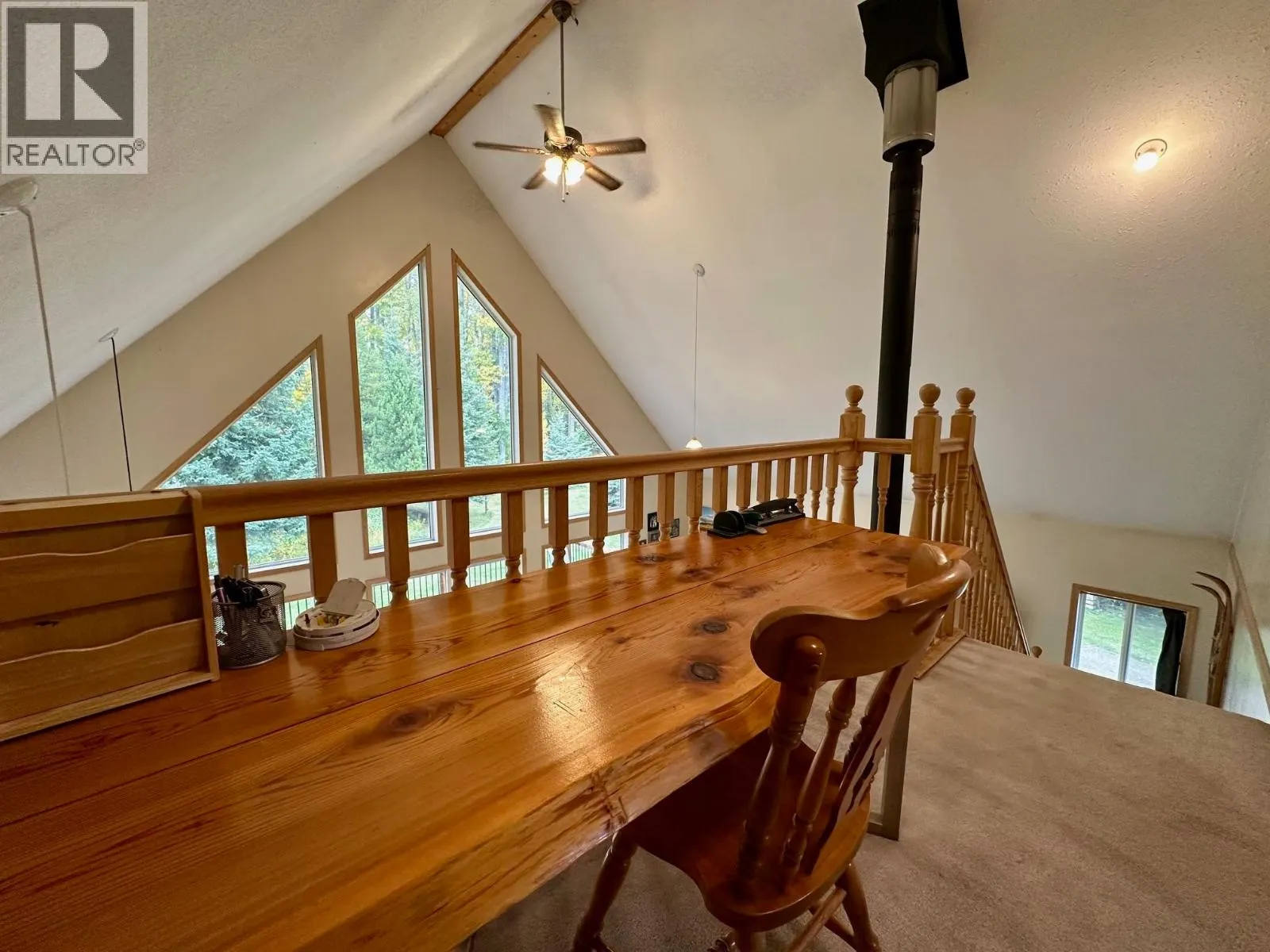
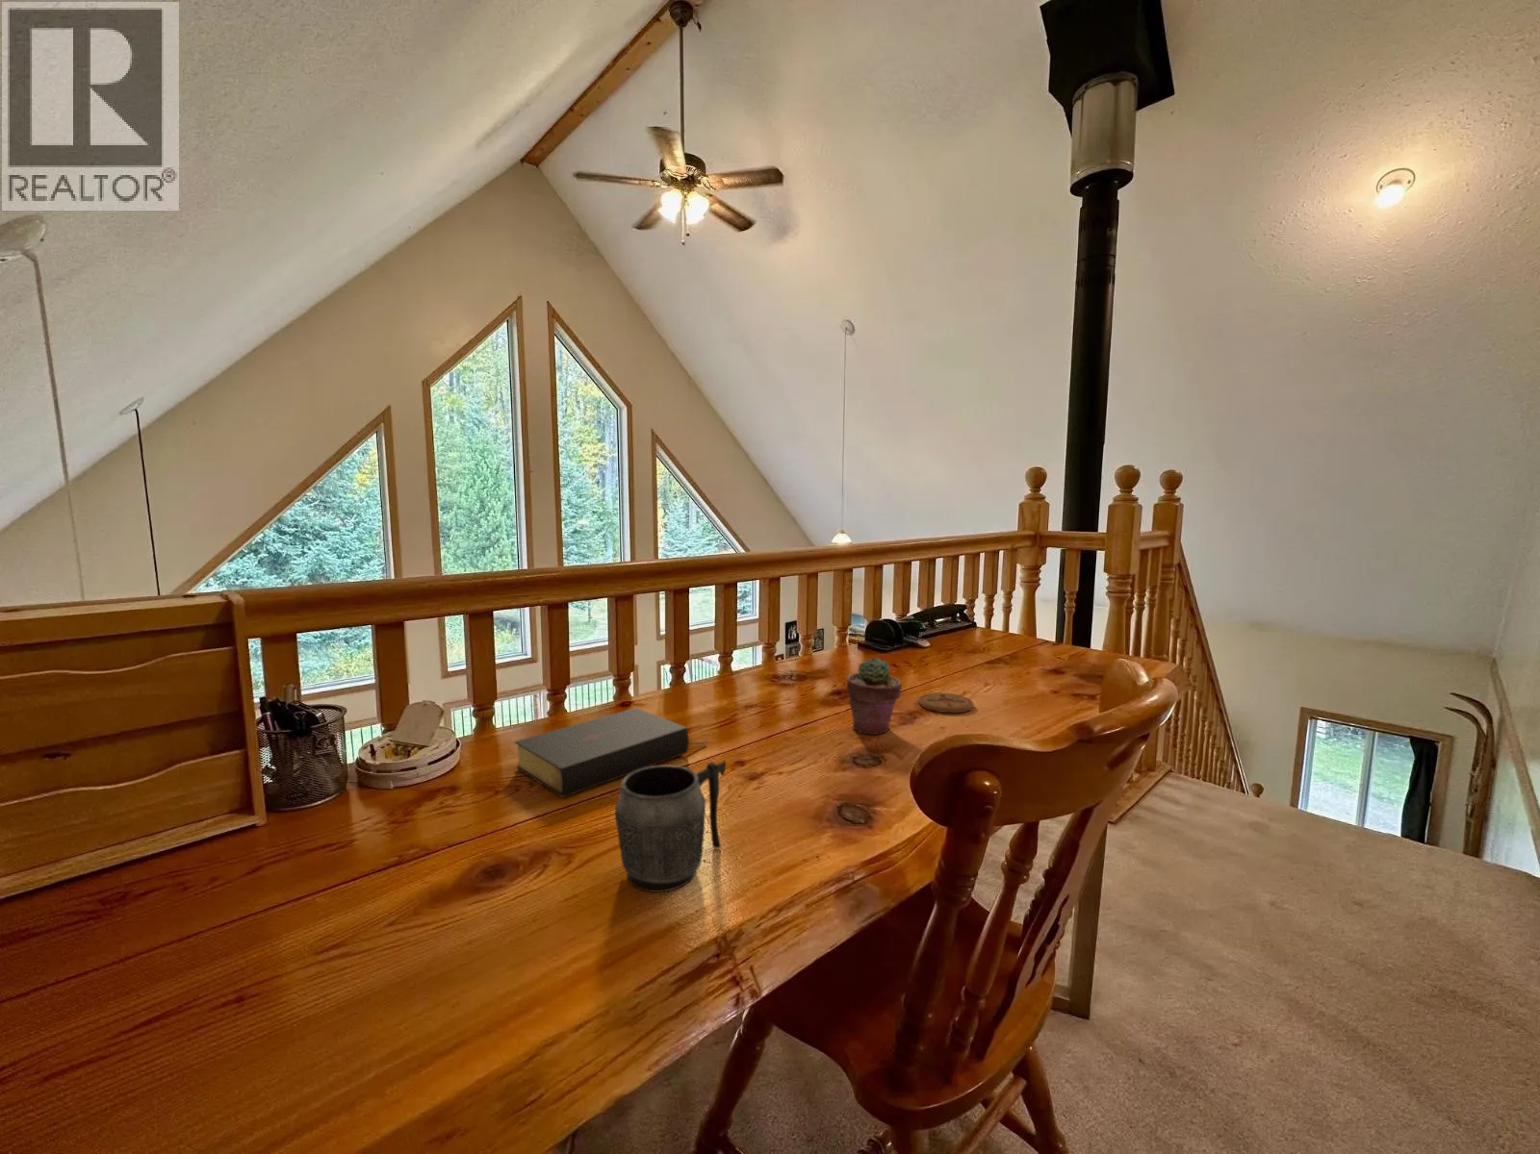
+ bible [514,707,708,799]
+ potted succulent [845,657,903,736]
+ coaster [917,691,975,714]
+ mug [614,760,726,893]
